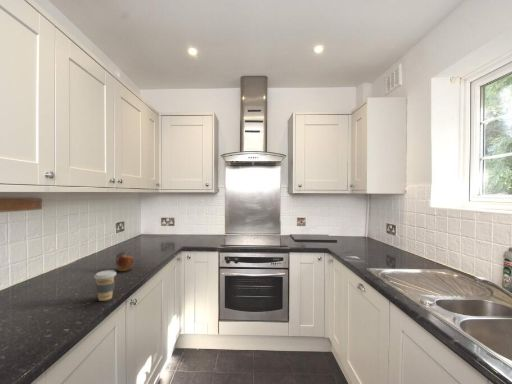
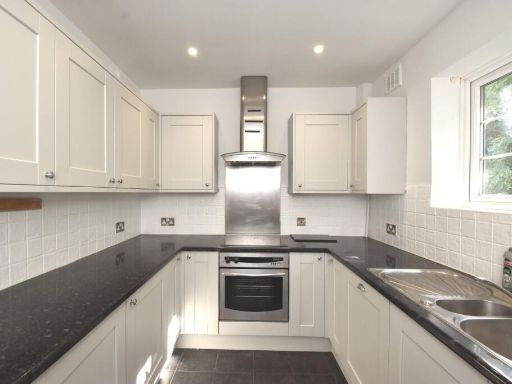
- apple [116,252,135,272]
- coffee cup [93,269,117,302]
